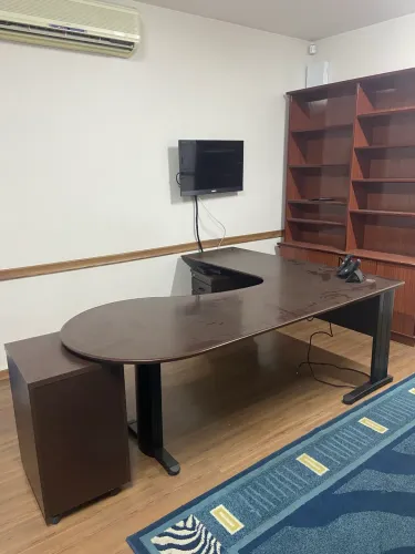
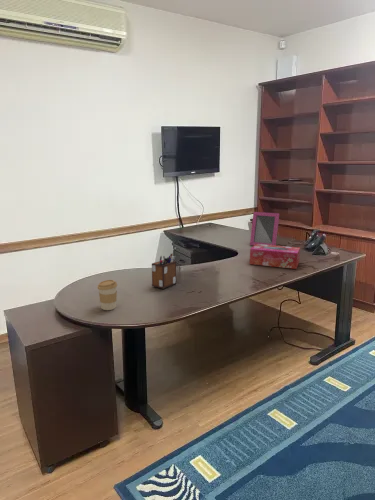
+ desk organizer [151,252,177,290]
+ tissue box [249,244,301,270]
+ picture frame [249,211,280,246]
+ coffee cup [96,279,118,311]
